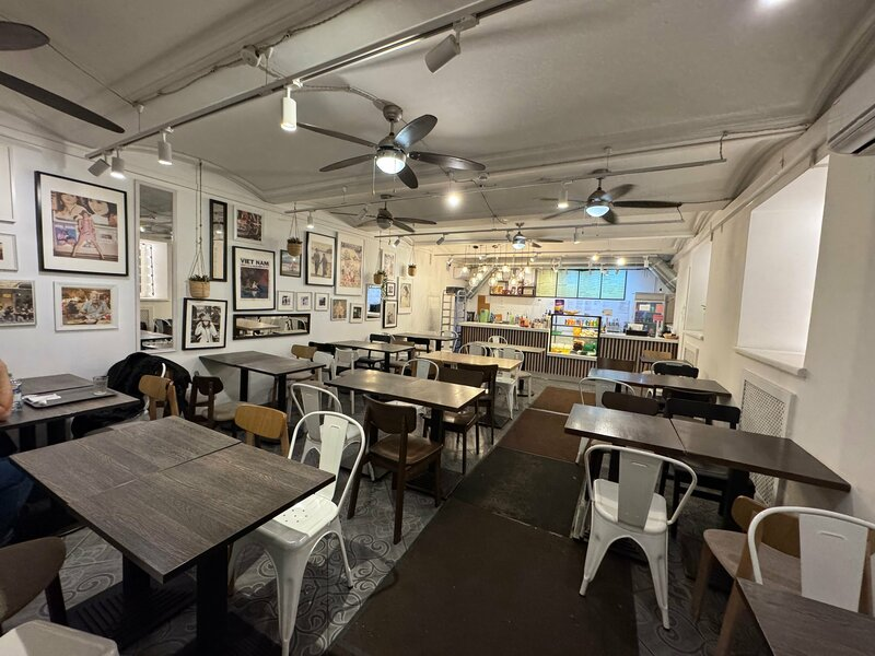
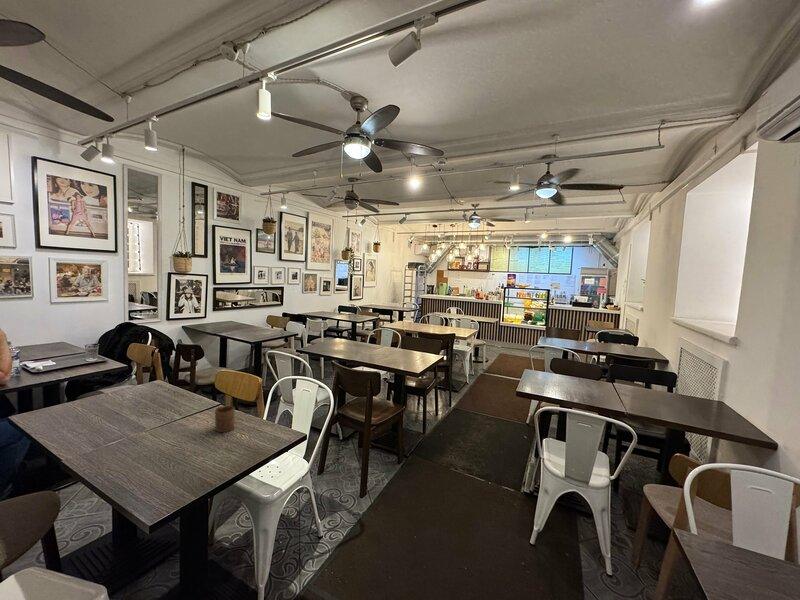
+ cup [214,405,236,433]
